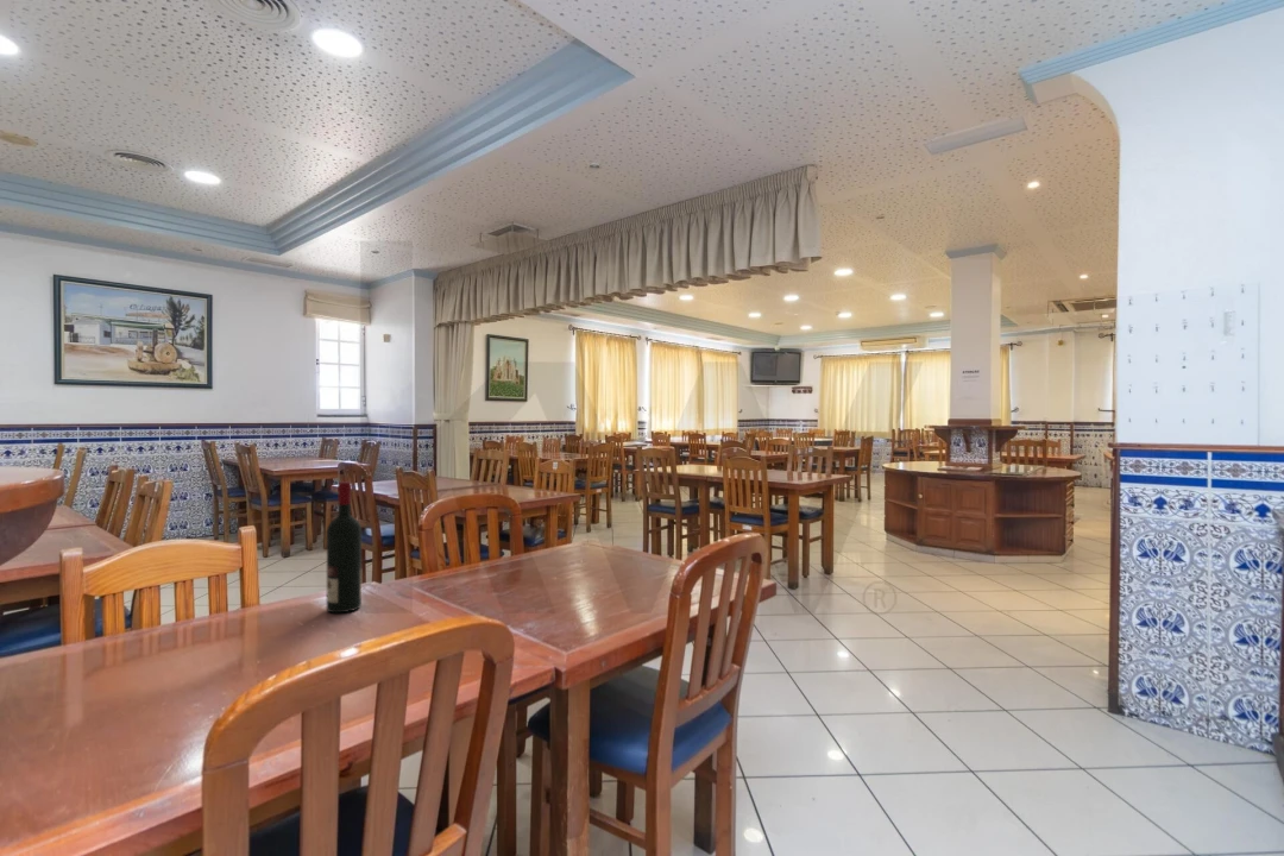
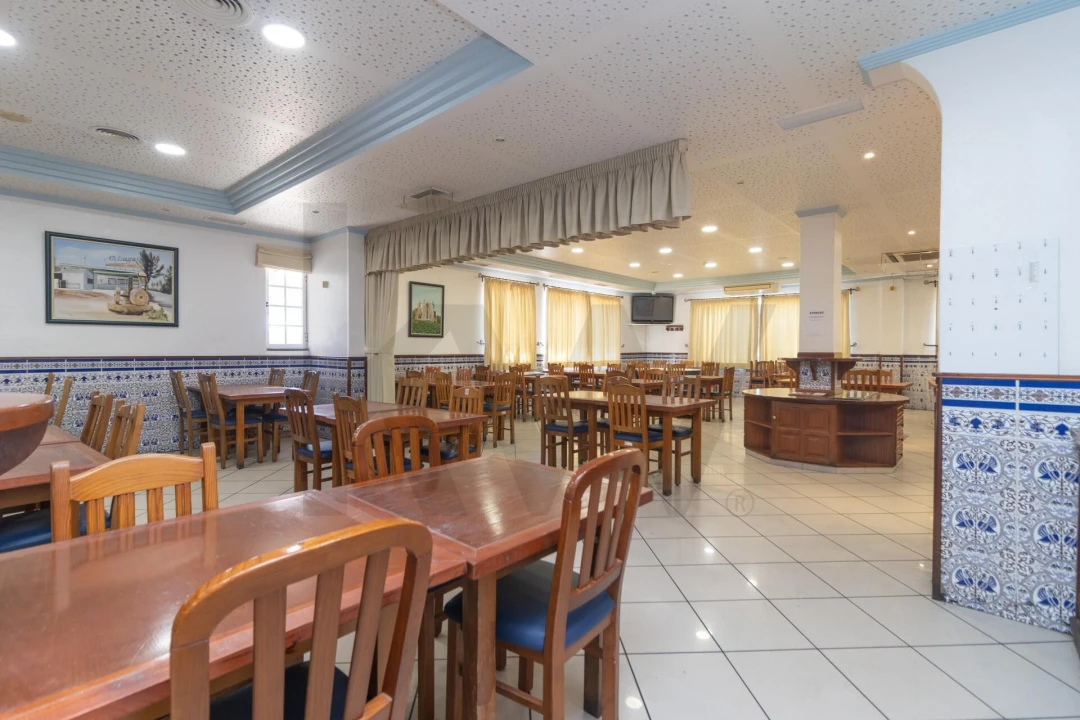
- alcohol [326,480,363,613]
